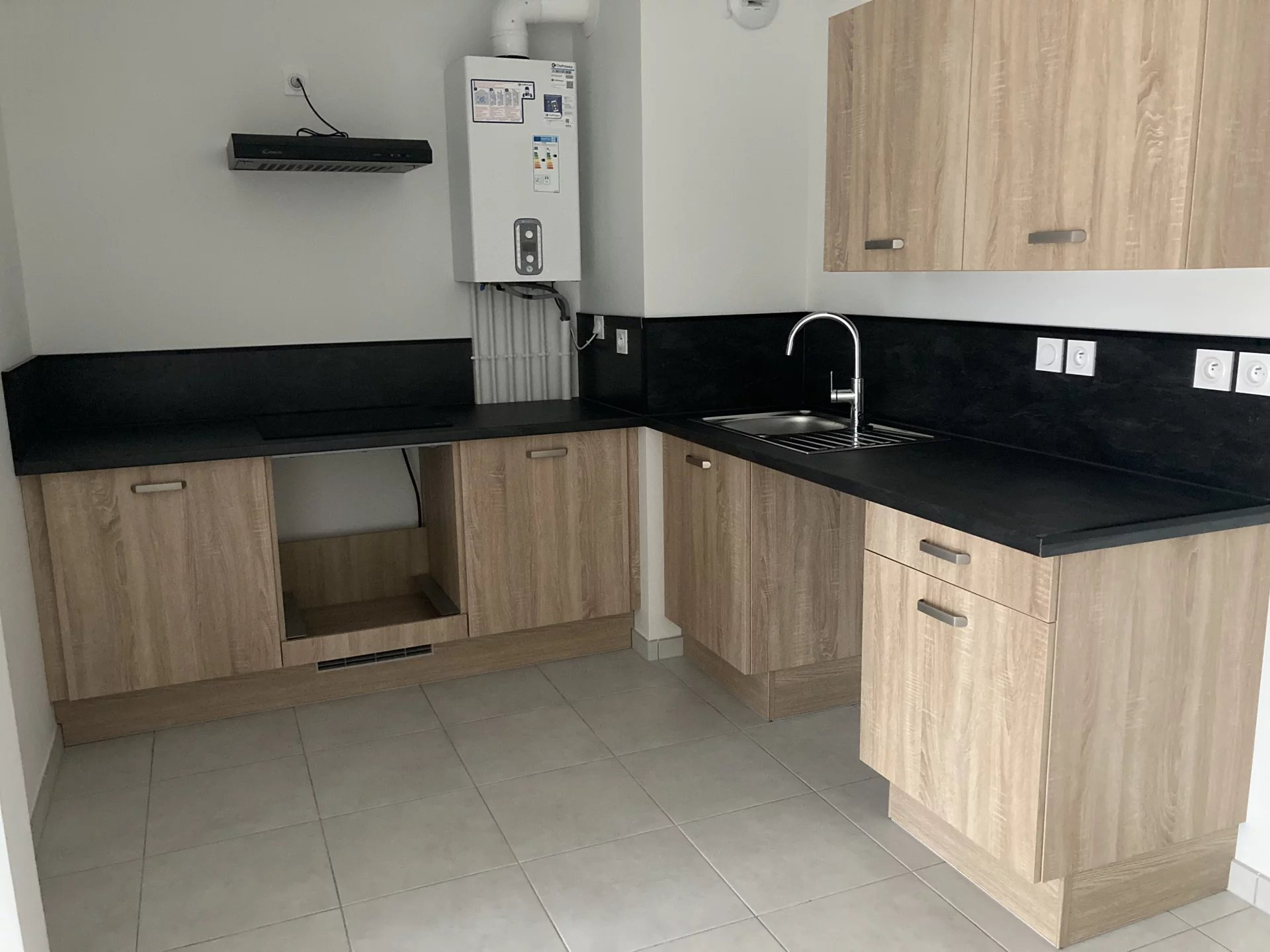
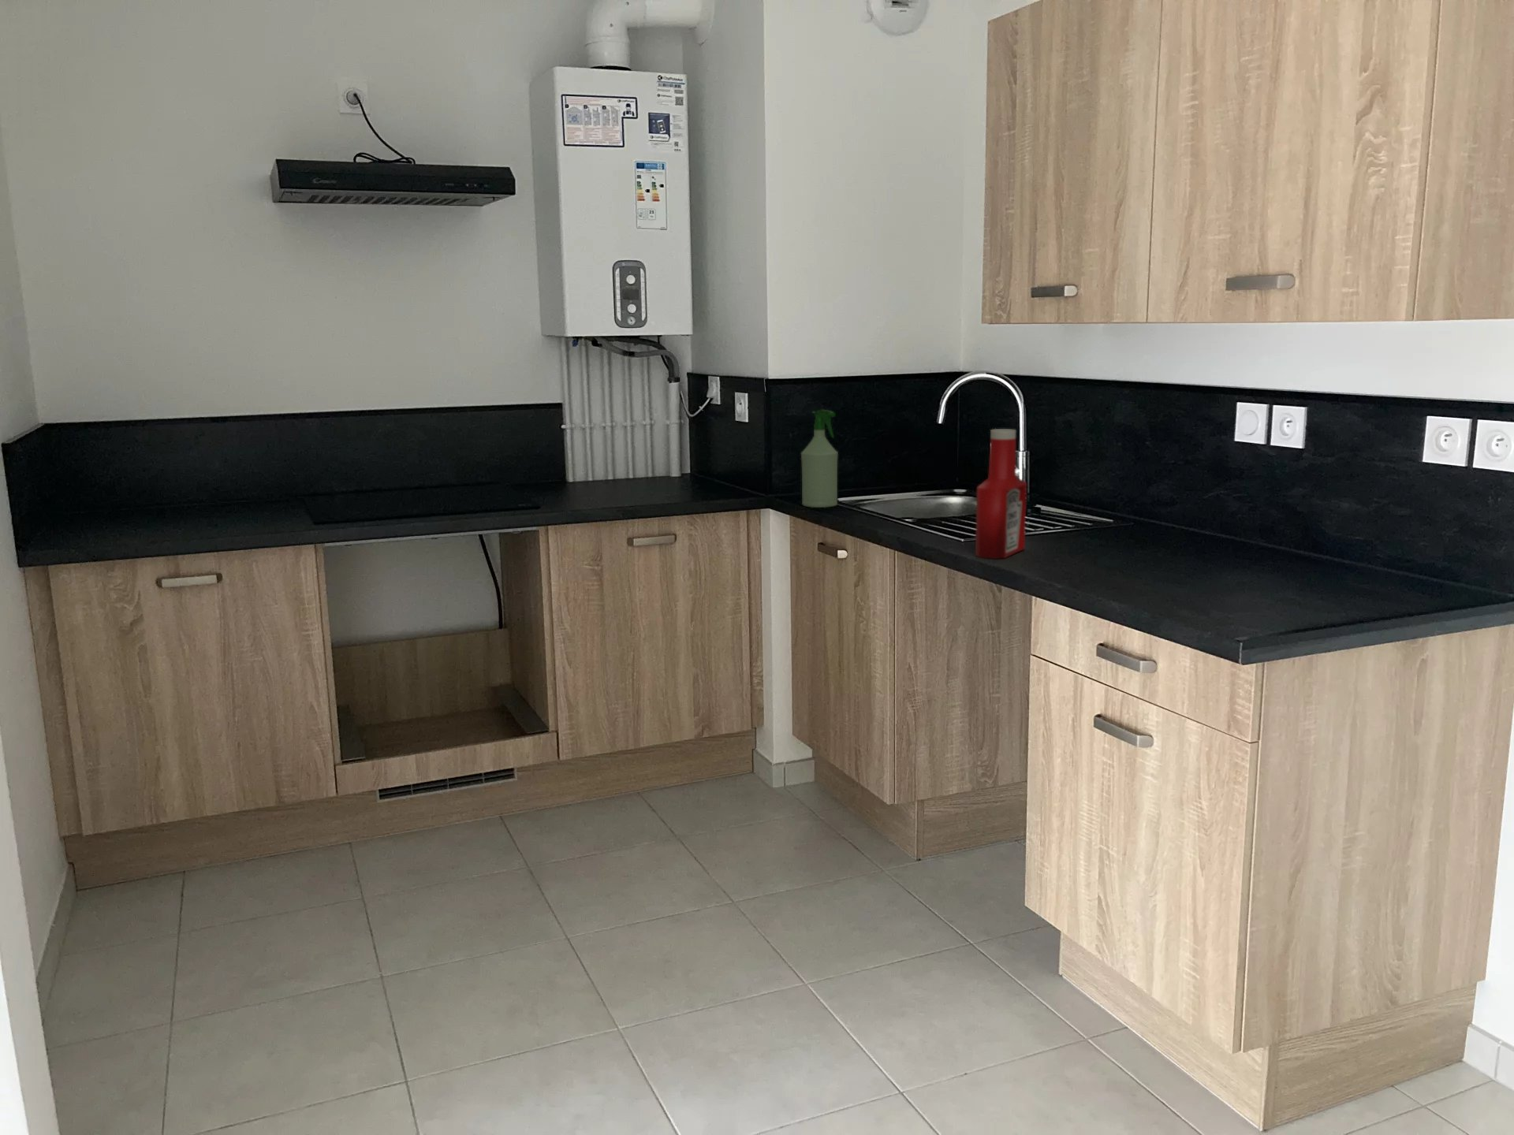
+ soap bottle [975,428,1028,559]
+ spray bottle [800,409,839,508]
